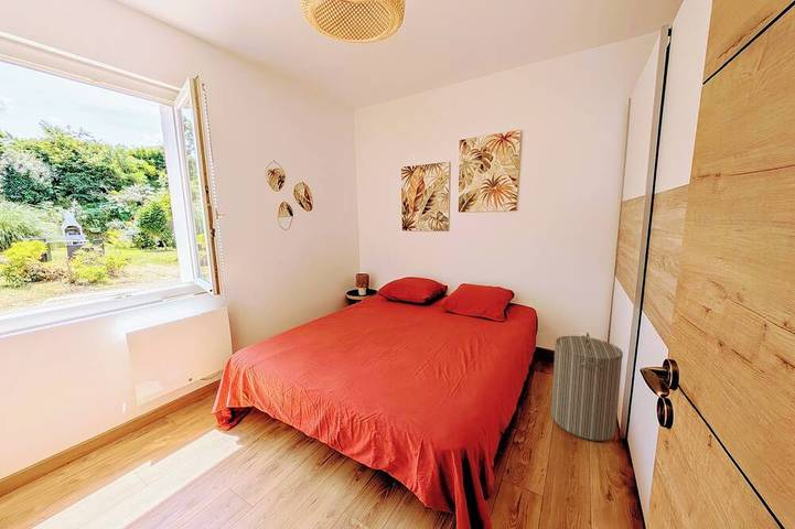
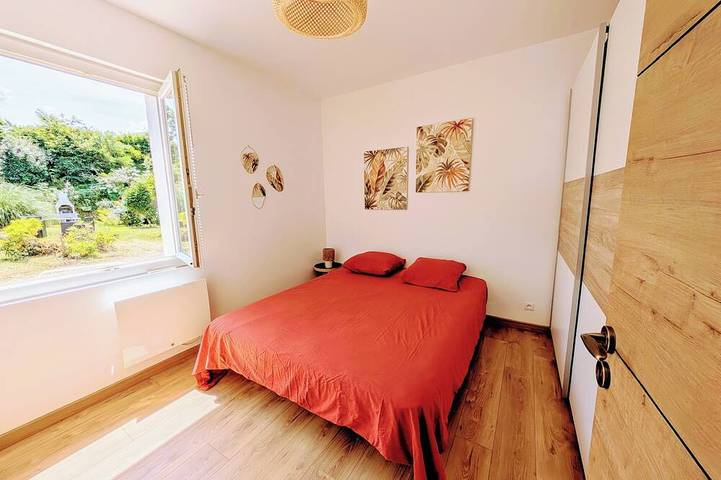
- laundry hamper [550,332,624,442]
